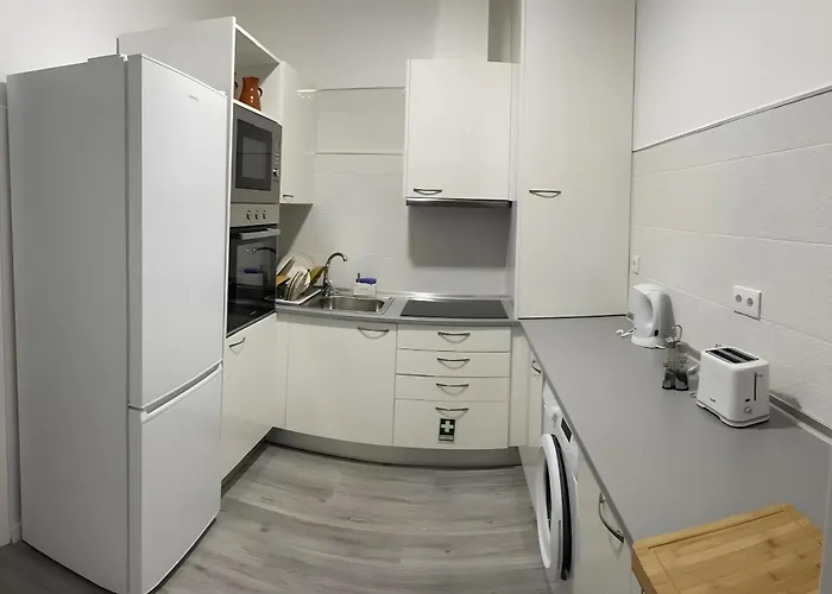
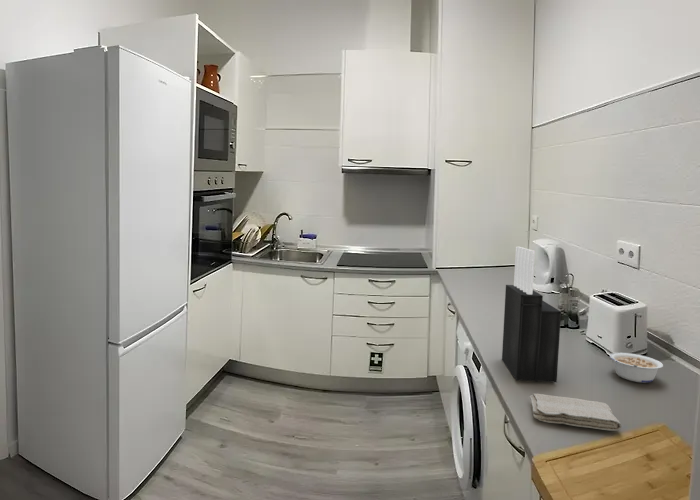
+ legume [609,352,664,384]
+ washcloth [529,393,623,431]
+ knife block [501,246,562,384]
